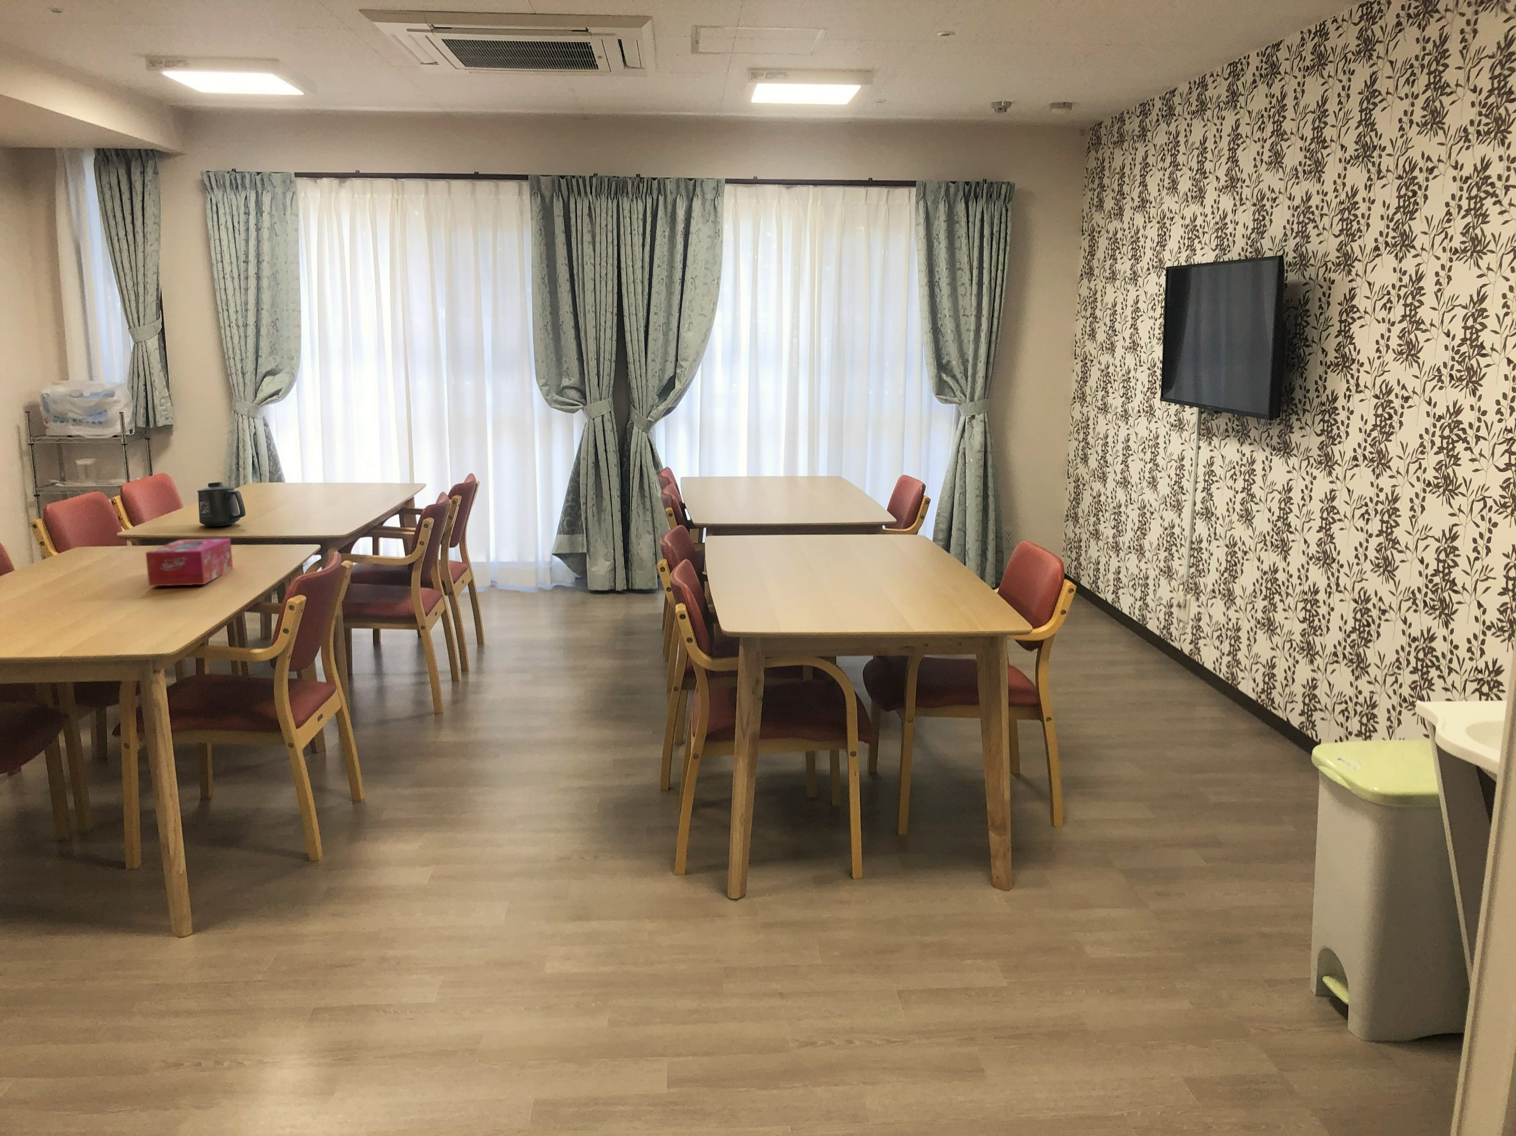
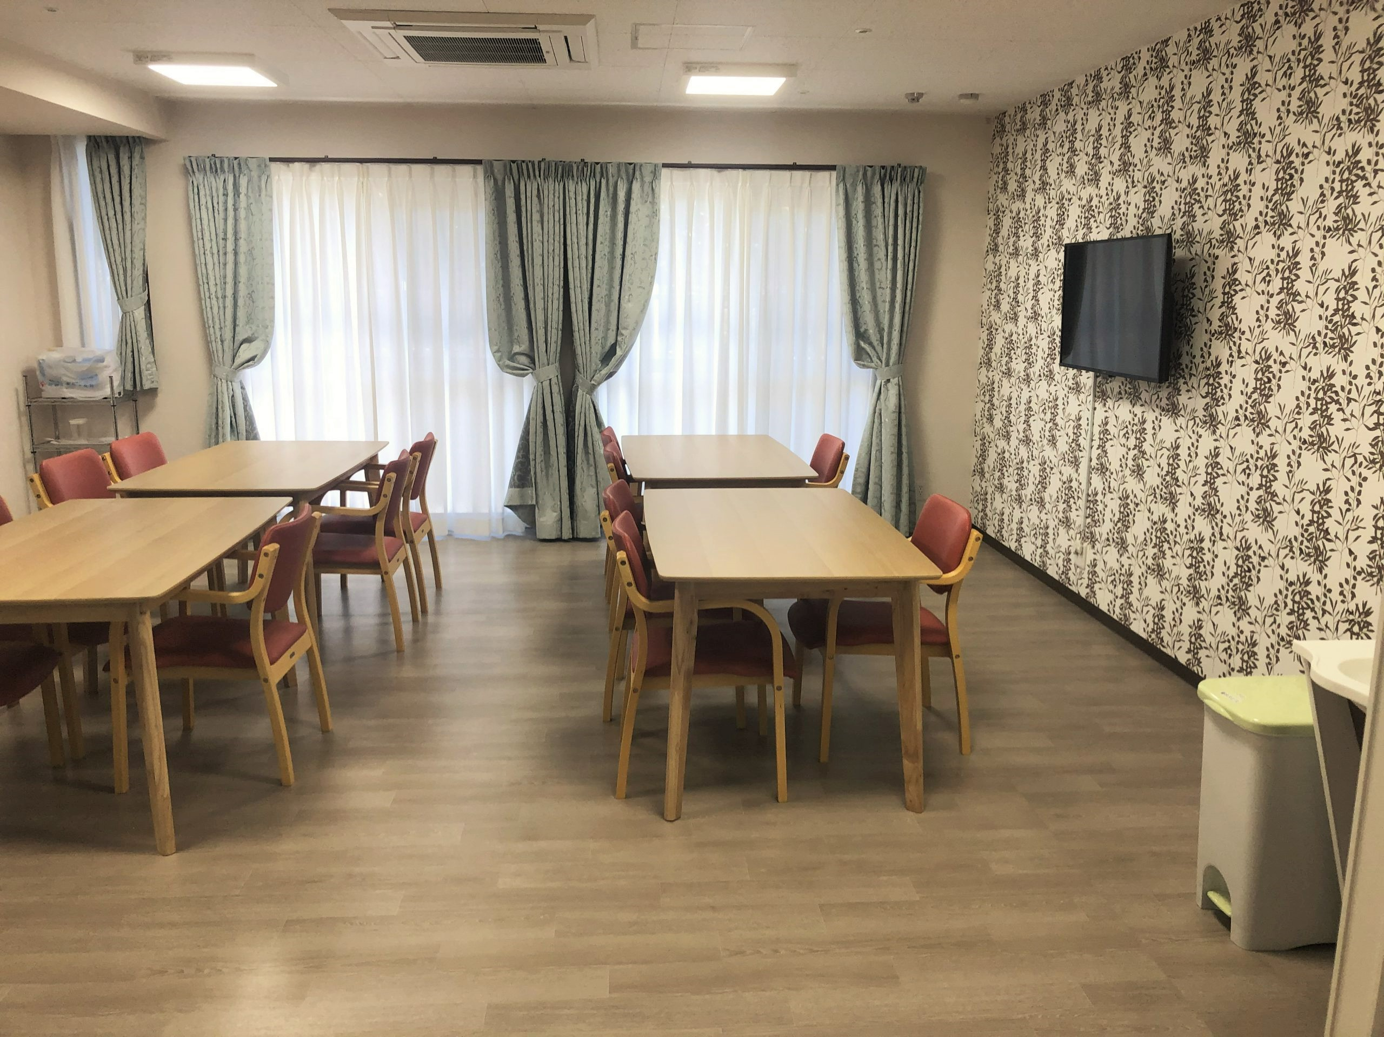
- tissue box [146,538,233,587]
- mug [197,482,246,526]
